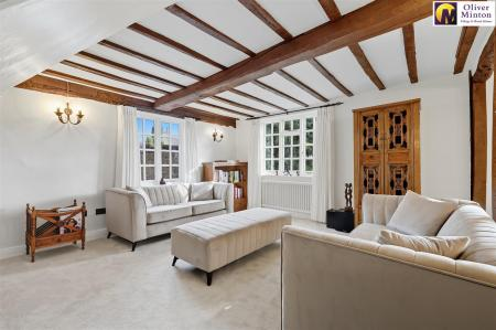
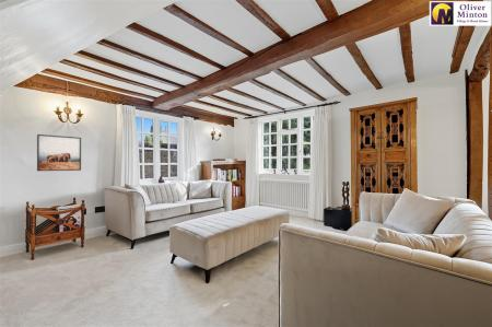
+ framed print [36,133,82,172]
